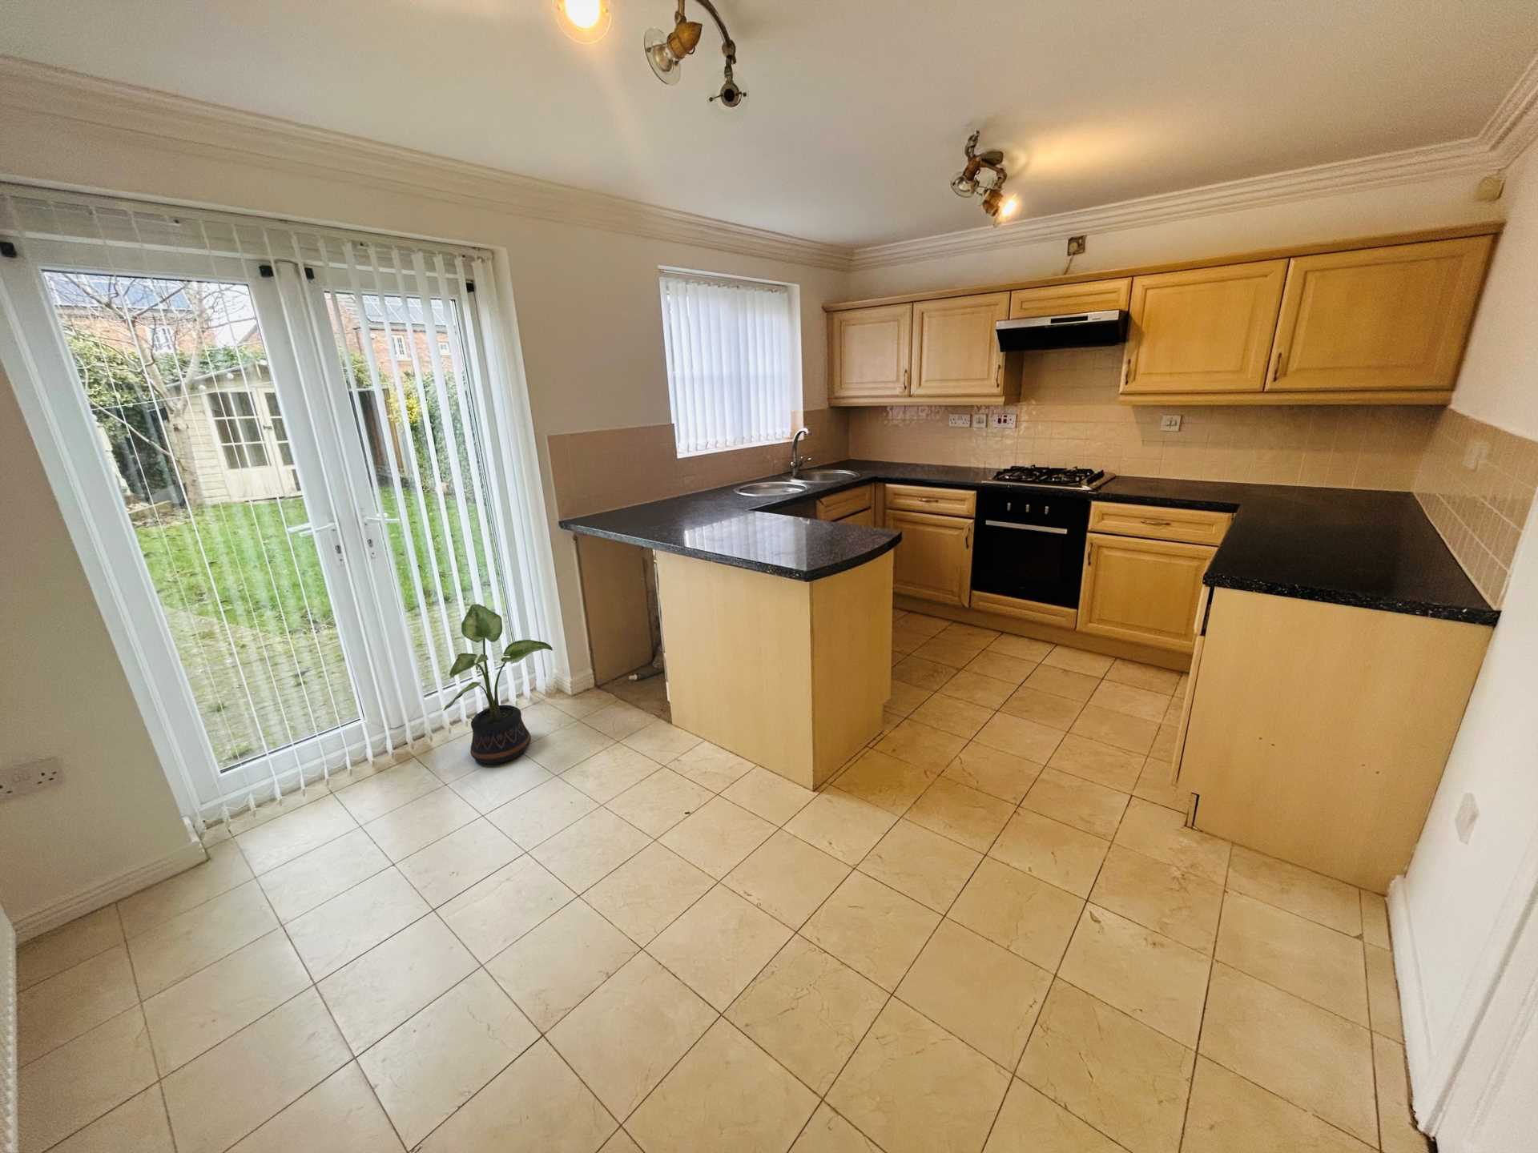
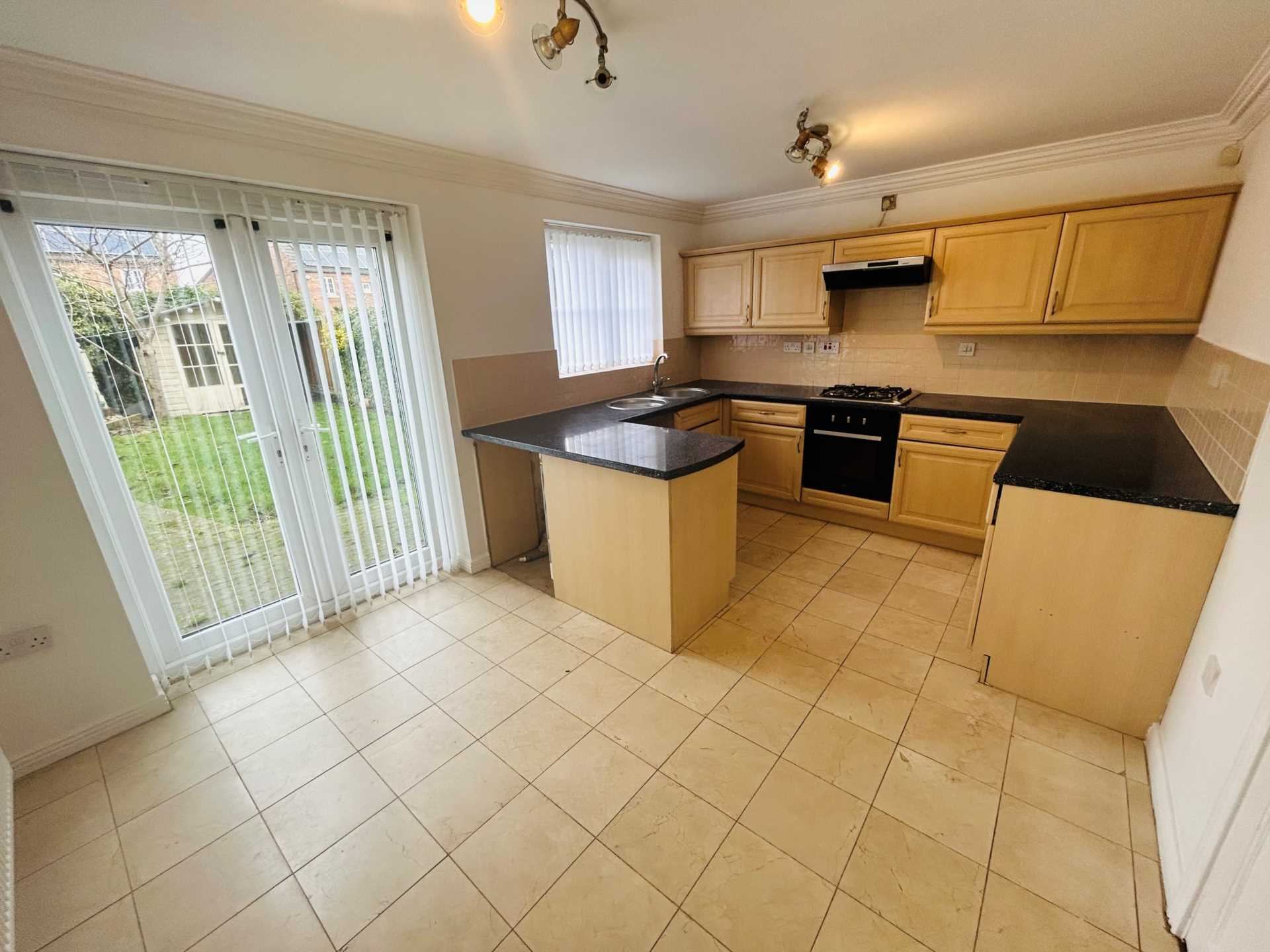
- potted plant [443,603,553,764]
